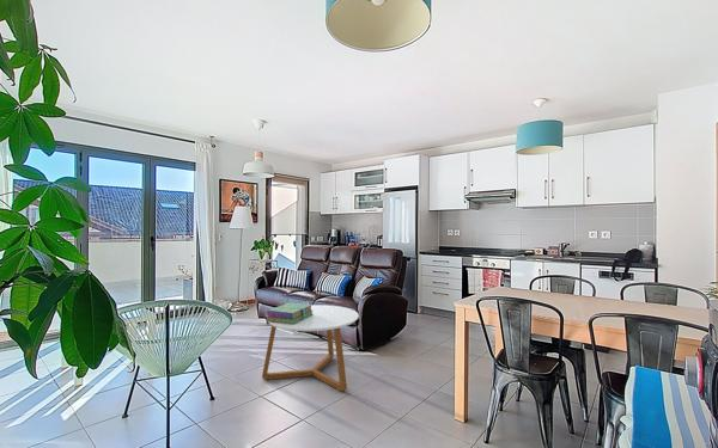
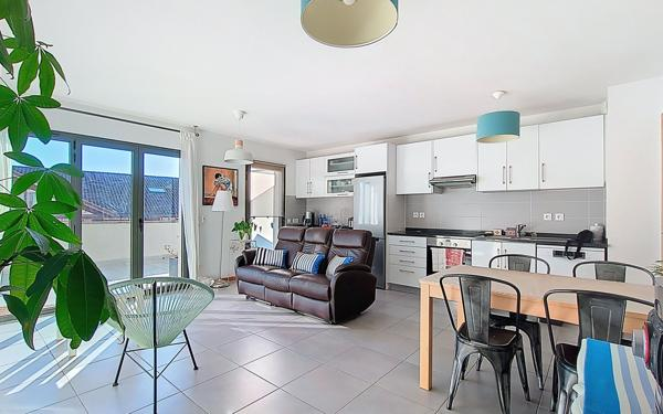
- coffee table [261,303,360,392]
- stack of books [264,301,314,325]
